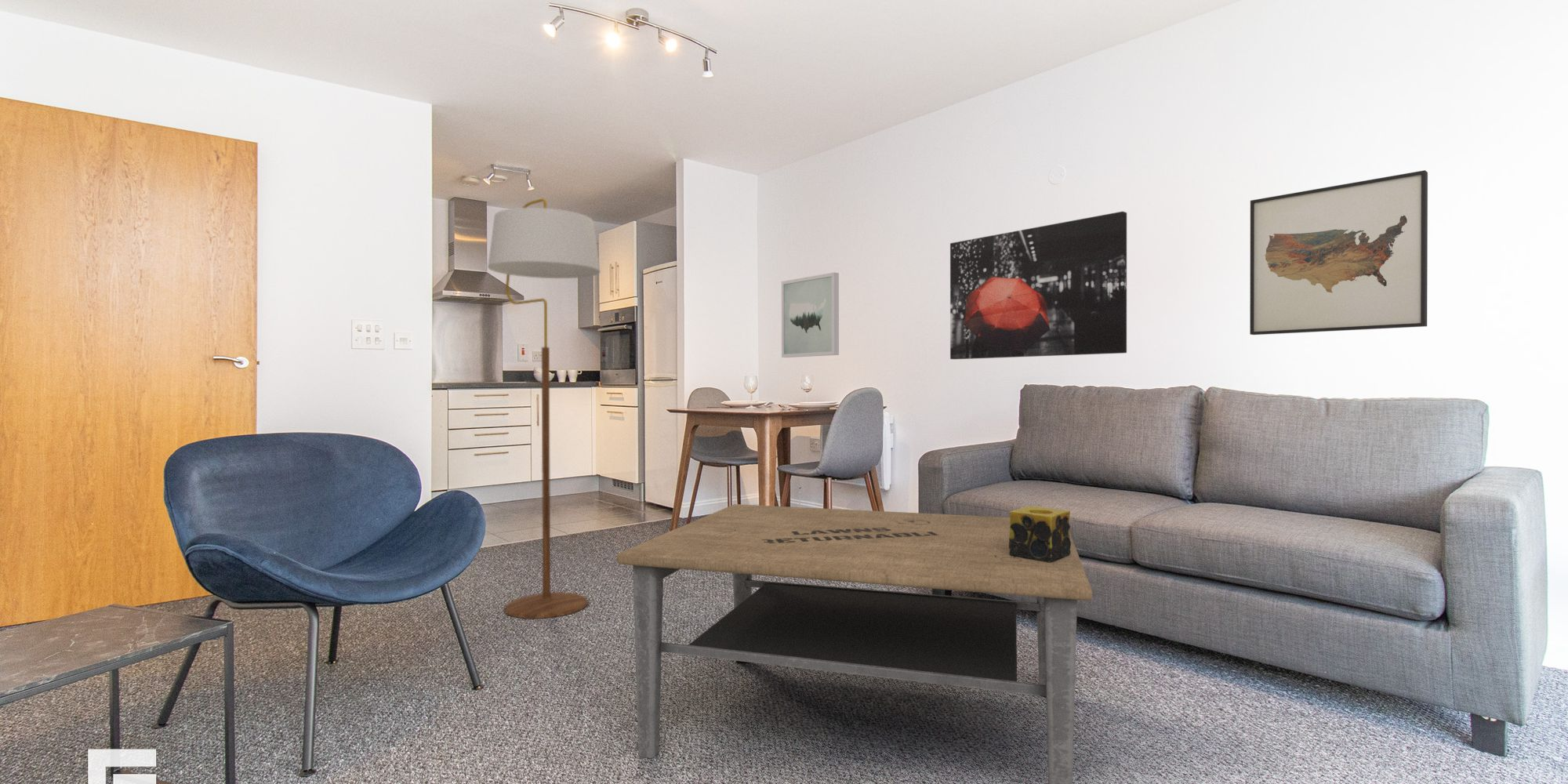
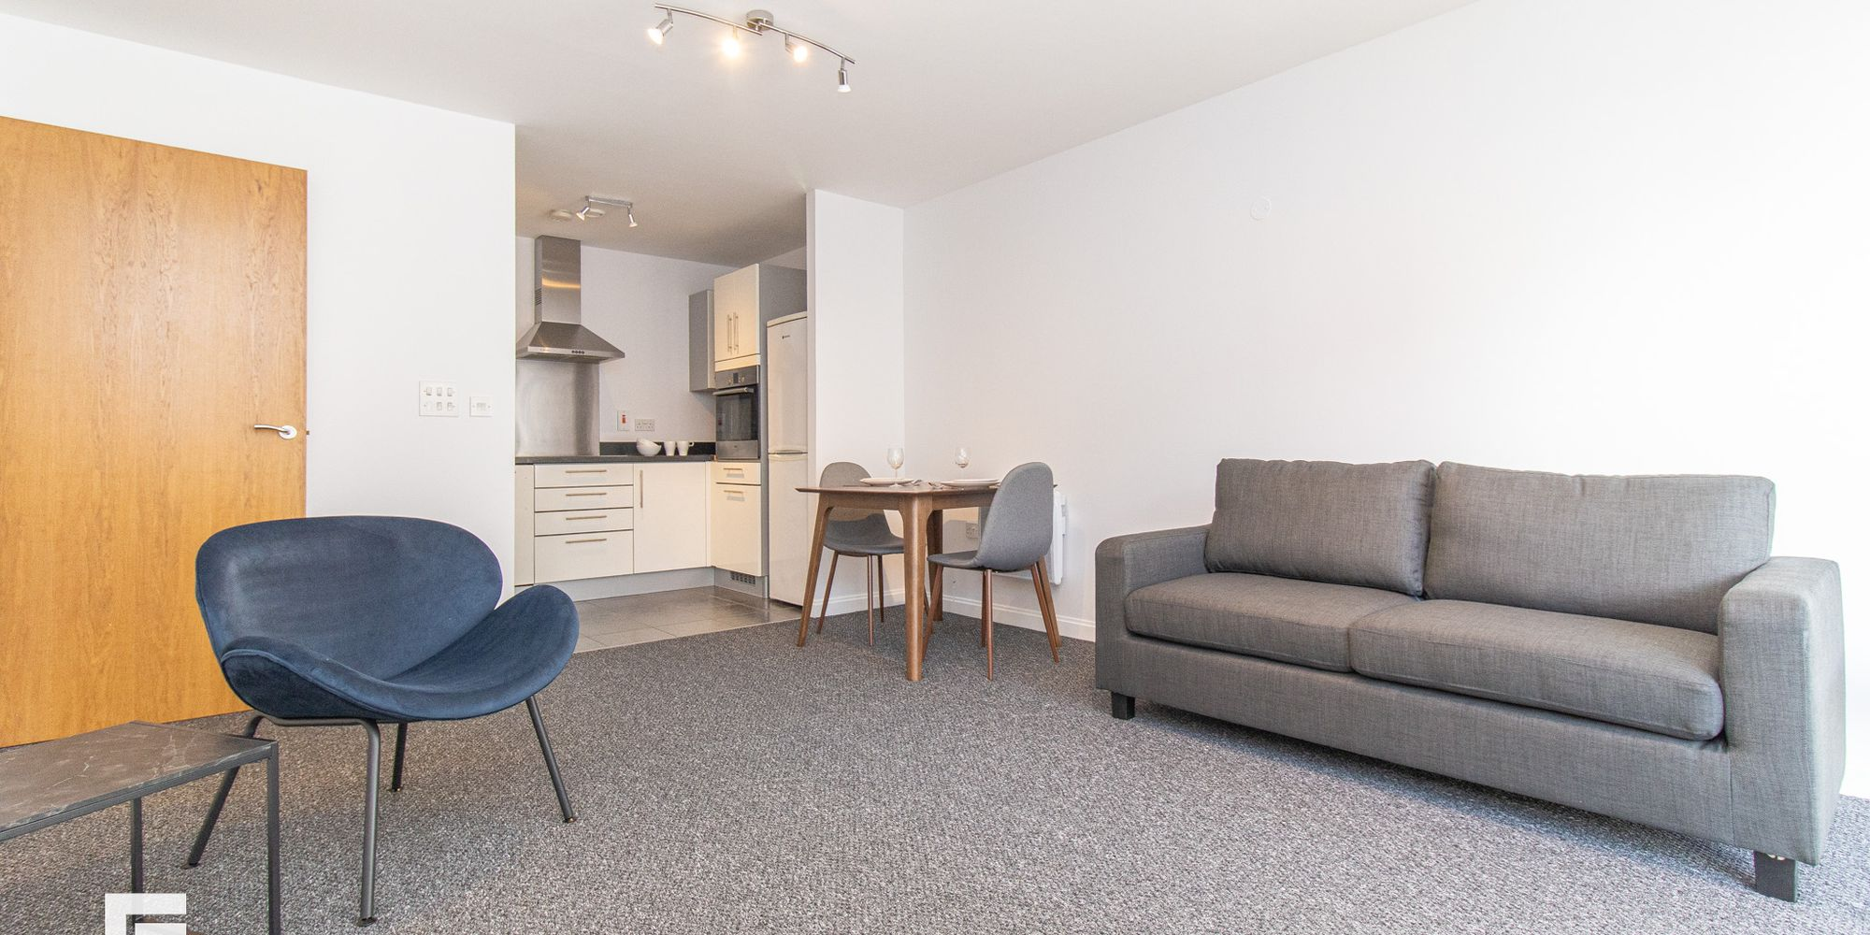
- wall art [949,211,1127,360]
- coffee table [616,503,1093,784]
- wall art [781,272,840,358]
- floor lamp [487,198,601,619]
- wall art [1249,169,1428,336]
- candle [1009,505,1071,562]
